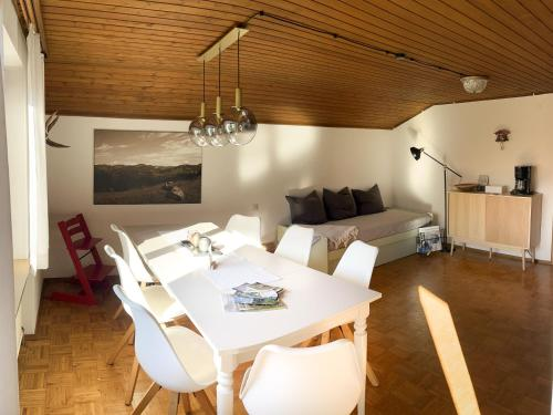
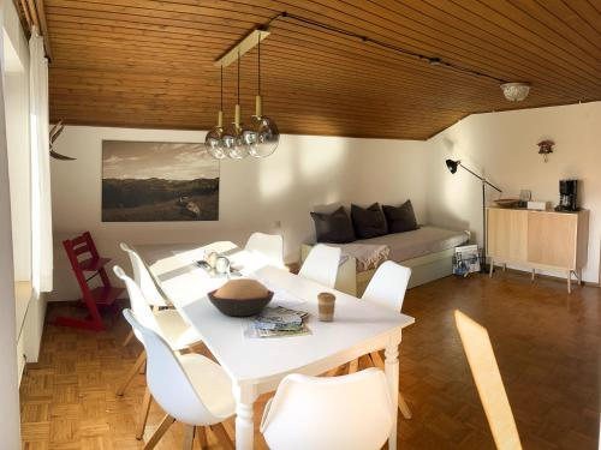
+ decorative bowl [206,277,275,317]
+ coffee cup [316,292,338,323]
